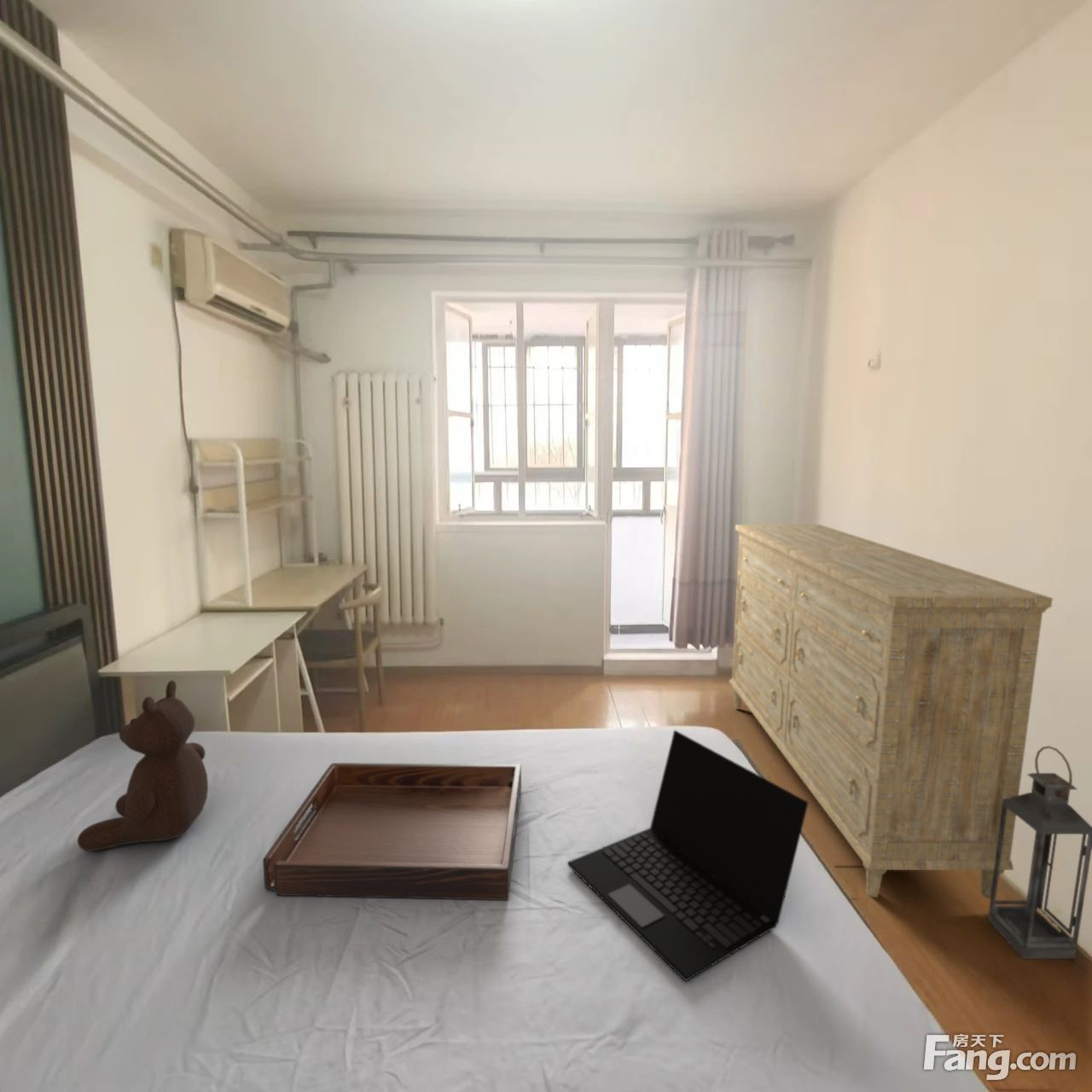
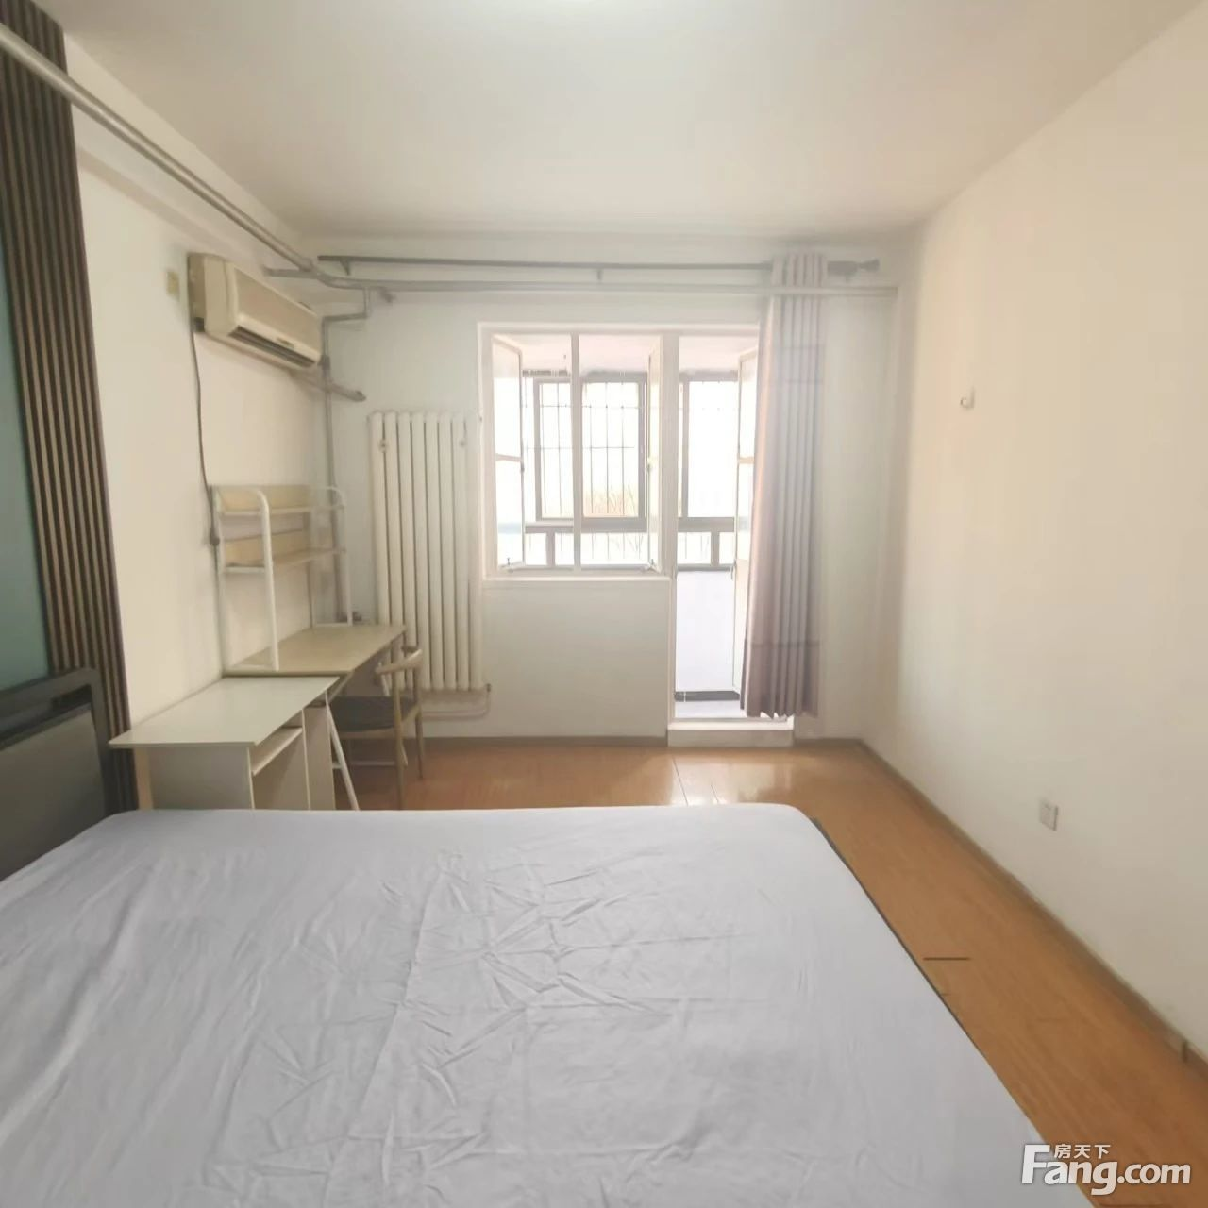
- dresser [728,524,1054,900]
- laptop [566,729,810,982]
- serving tray [262,762,522,901]
- lantern [987,745,1092,960]
- teddy bear [77,679,209,852]
